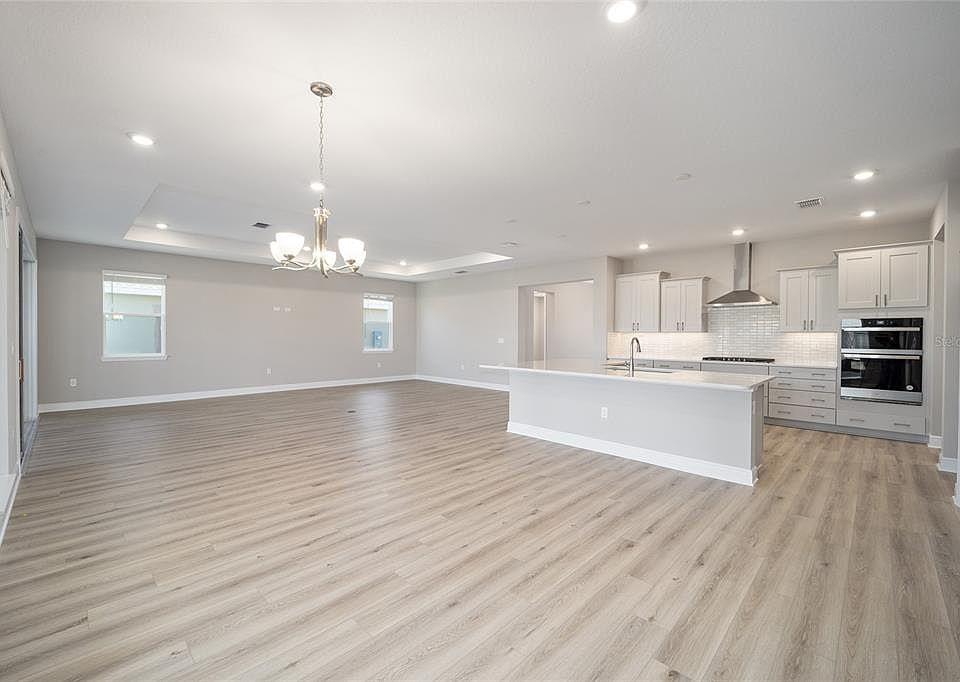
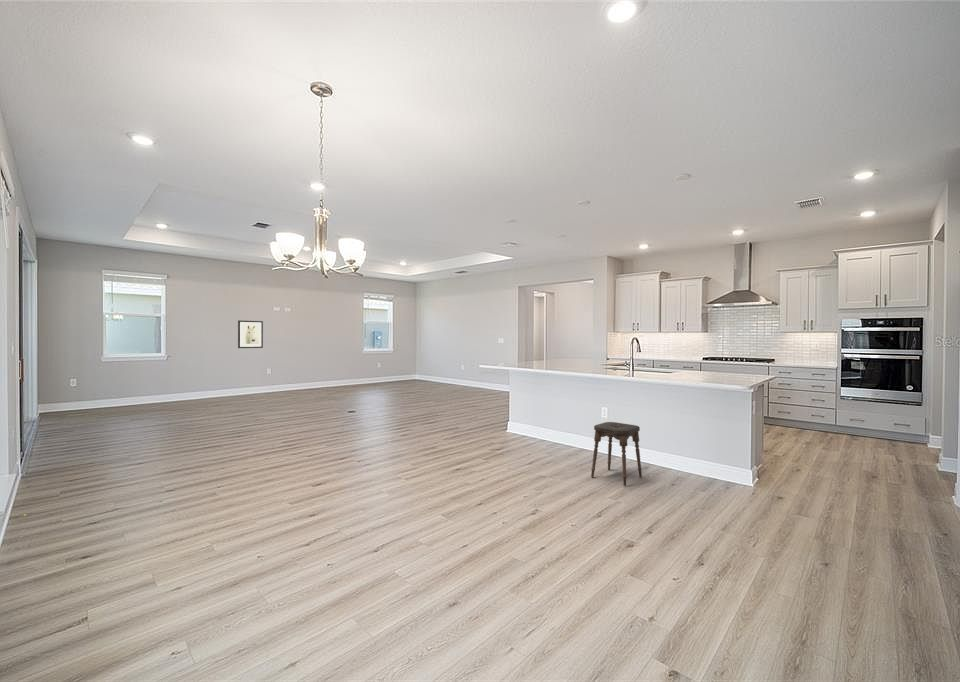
+ wall art [237,319,264,349]
+ stool [590,421,643,487]
